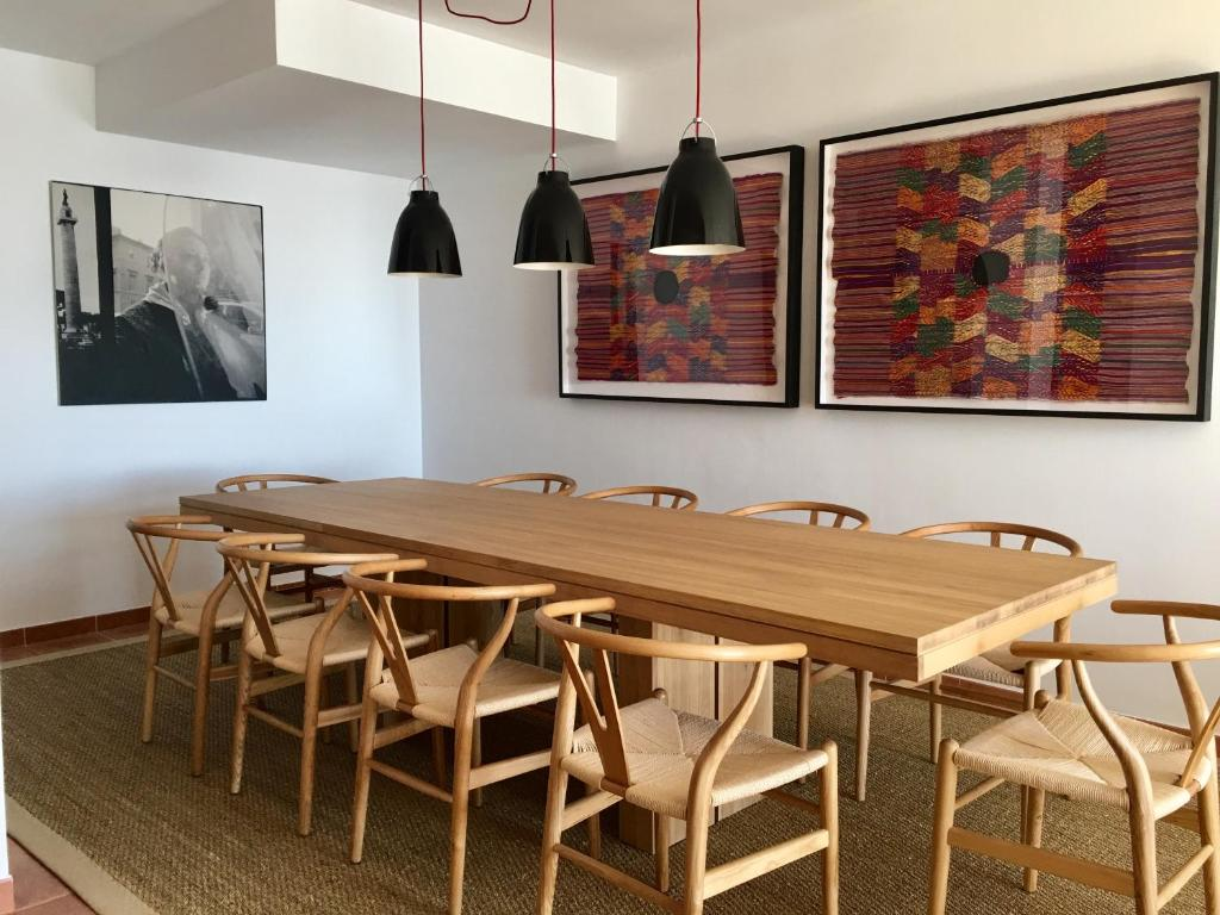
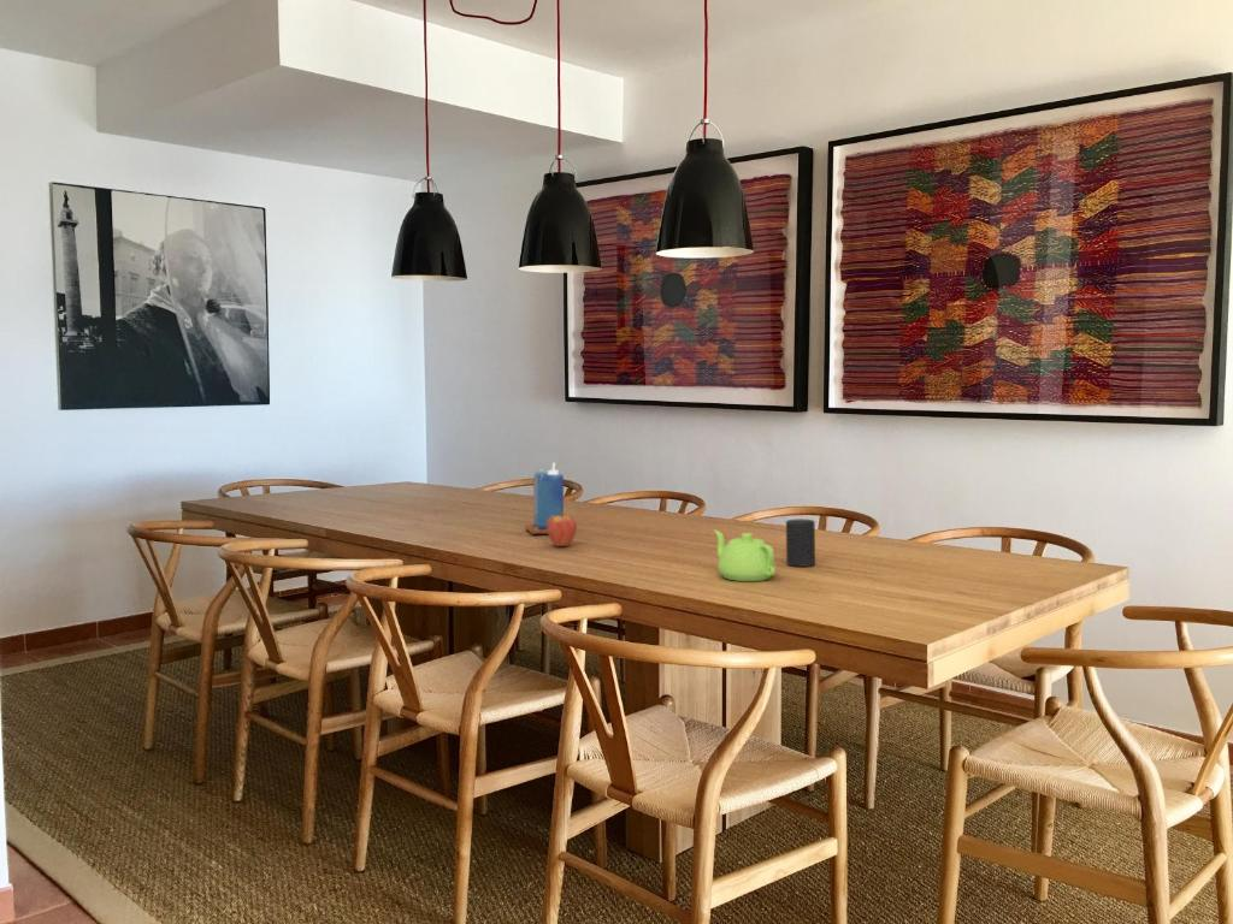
+ fruit [547,509,578,547]
+ cup [785,519,816,568]
+ teapot [712,528,777,582]
+ candle [524,461,565,535]
